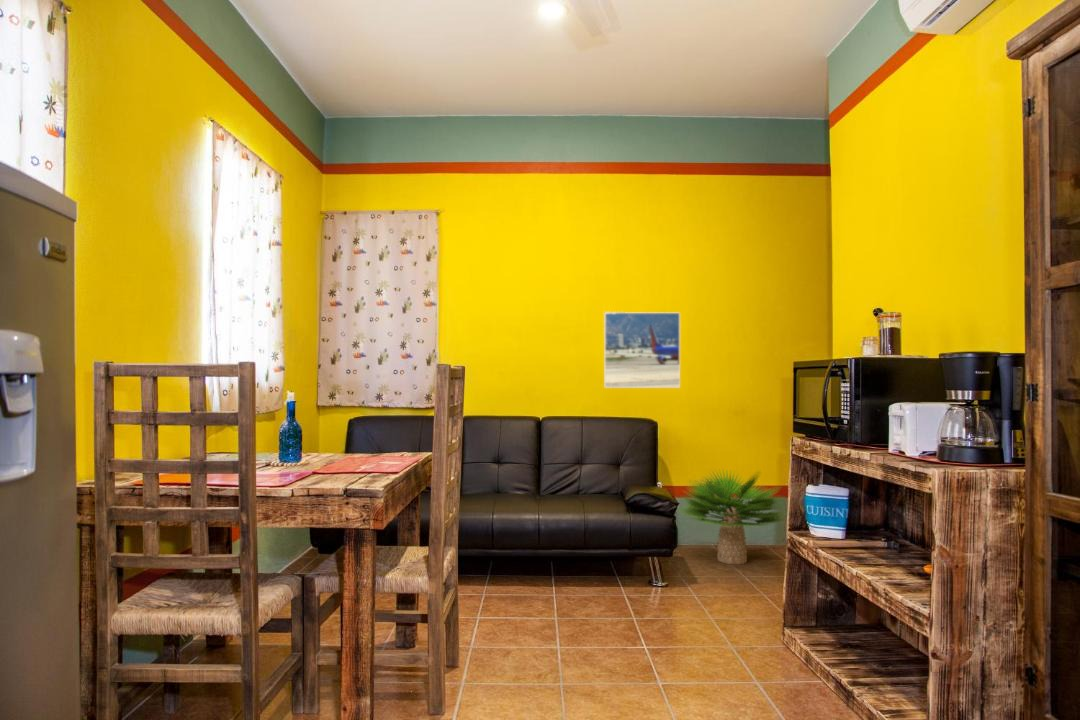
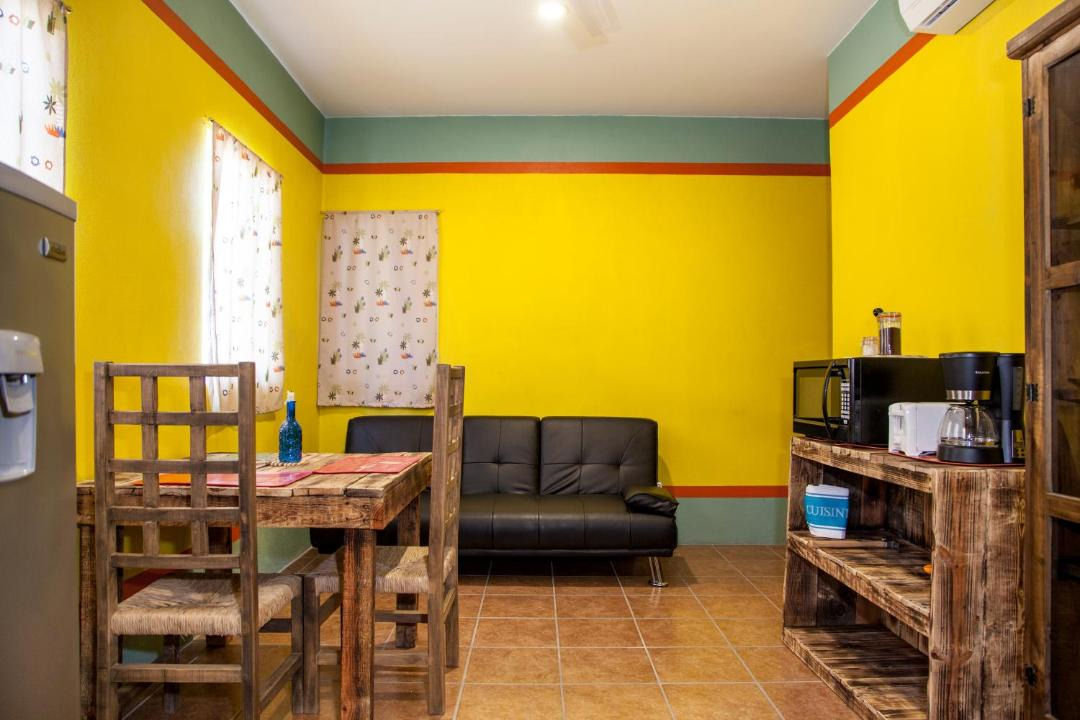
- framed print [603,311,681,389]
- potted plant [676,469,788,565]
